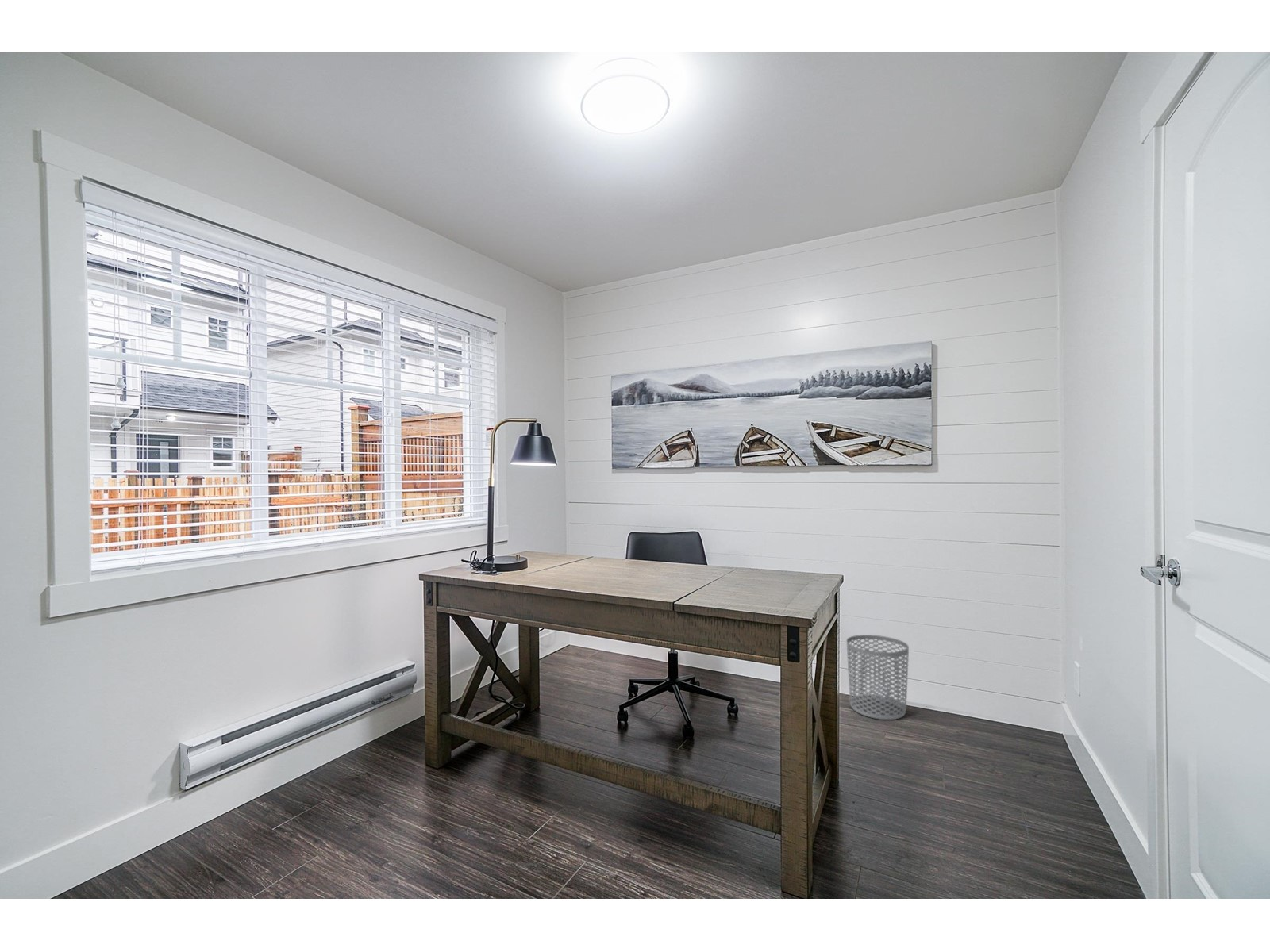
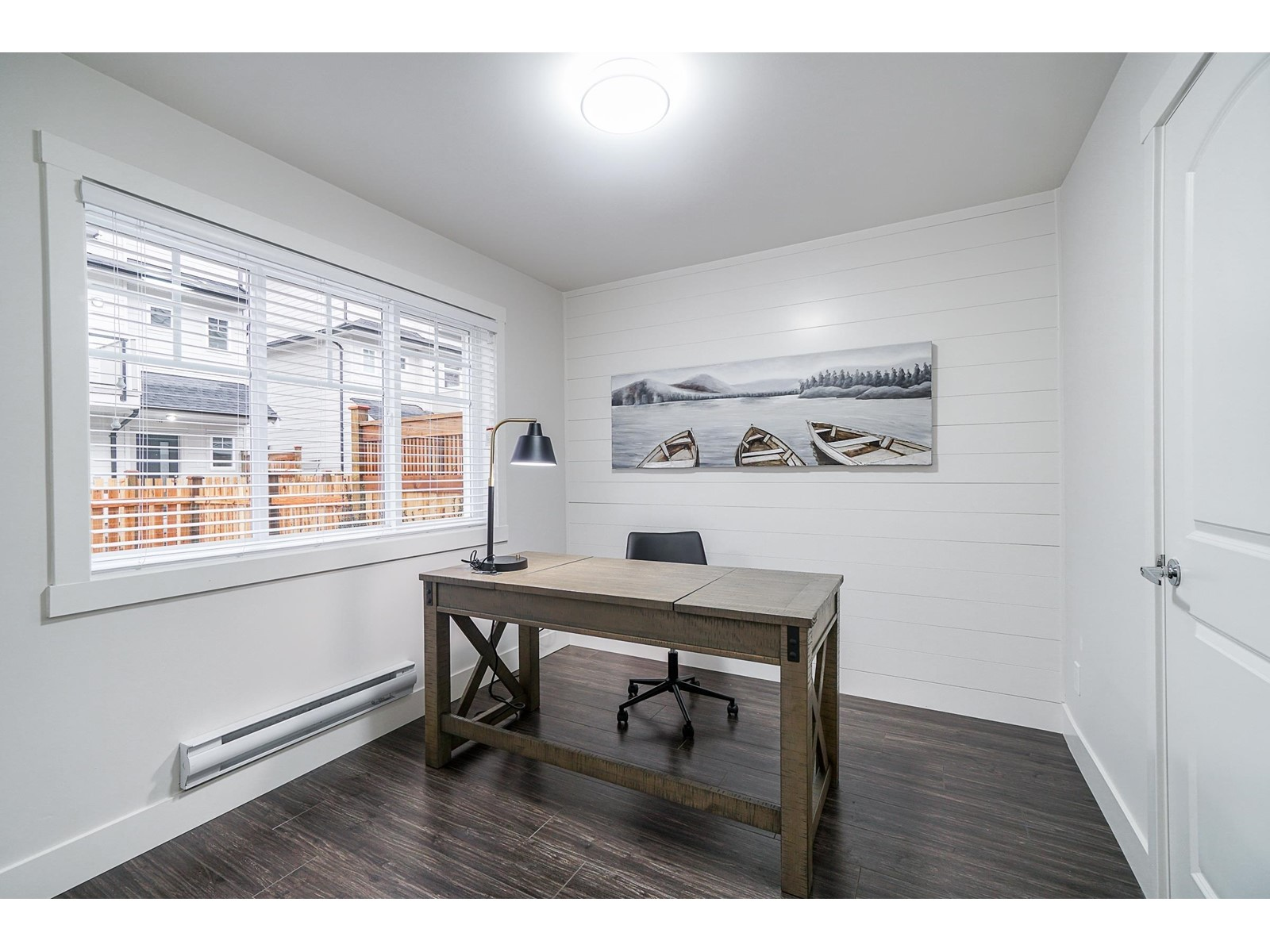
- waste bin [846,634,910,720]
